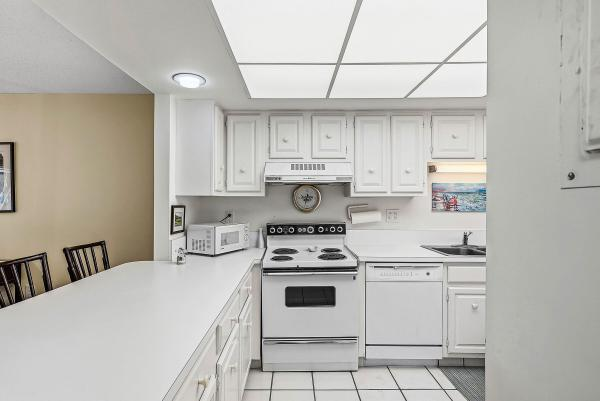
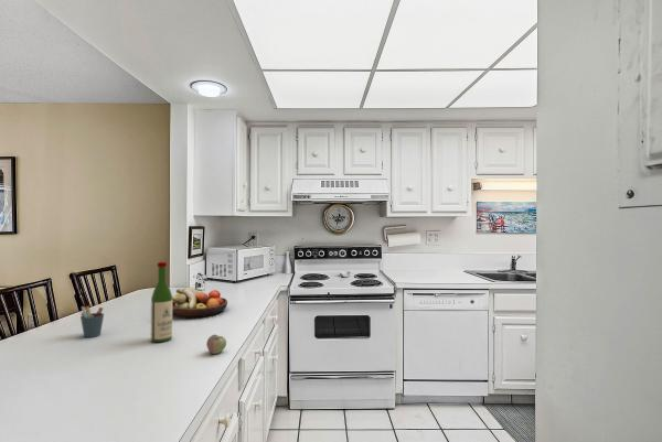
+ apple [205,334,227,355]
+ fruit bowl [172,287,228,319]
+ wine bottle [150,261,173,344]
+ pen holder [79,305,105,338]
